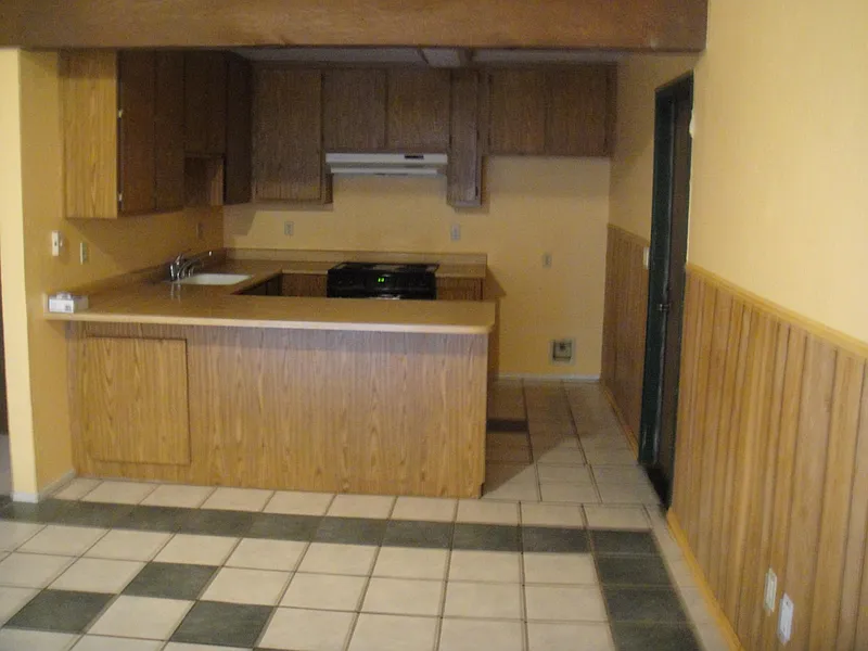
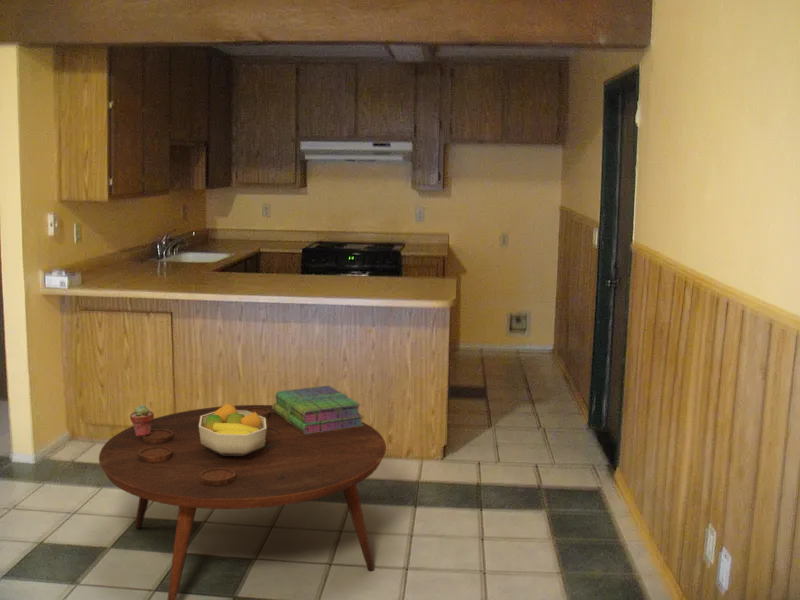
+ fruit bowl [199,403,266,455]
+ coffee table [98,404,387,600]
+ stack of books [272,385,365,434]
+ potted succulent [129,404,155,436]
